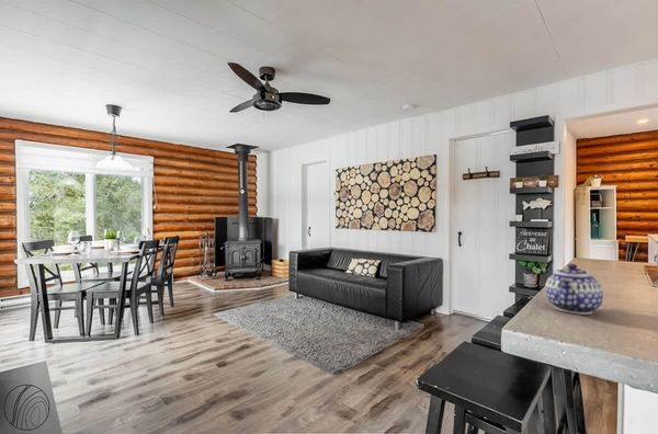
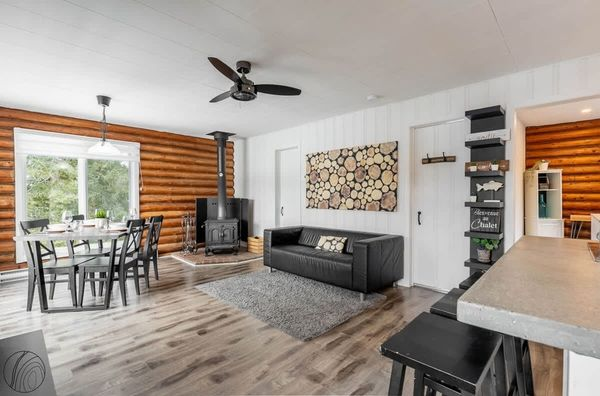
- teapot [544,263,604,316]
